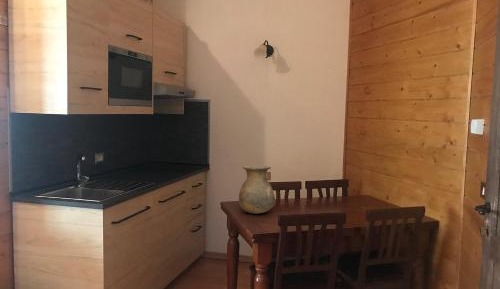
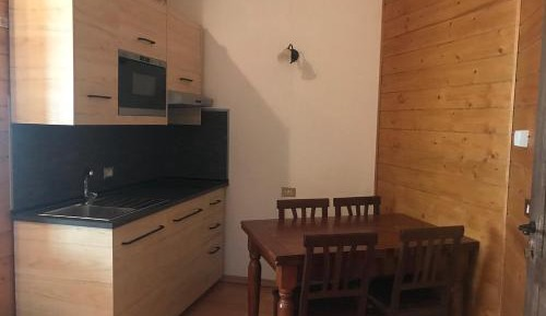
- vase [238,164,276,215]
